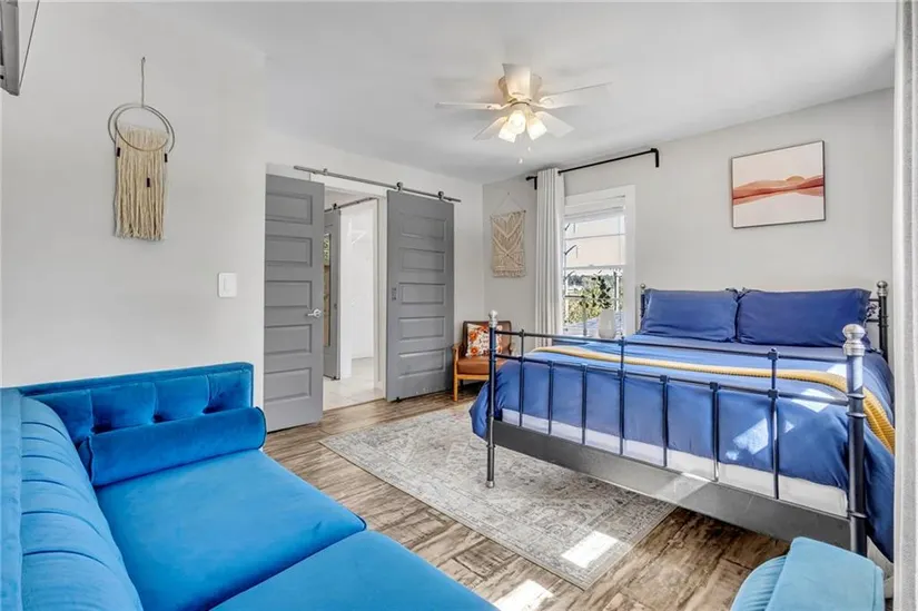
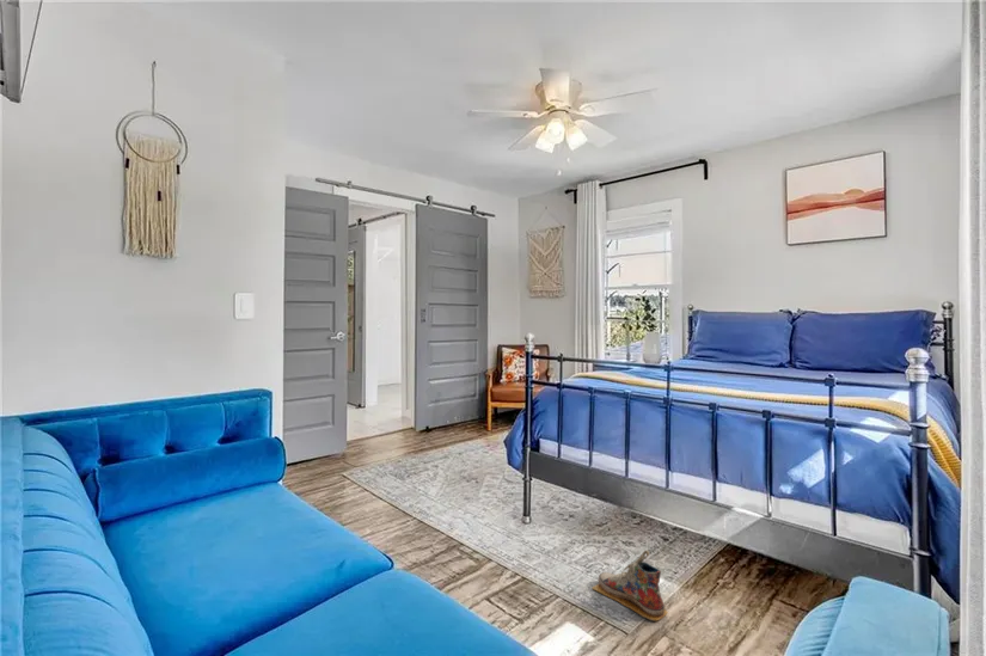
+ shoe [592,550,669,621]
